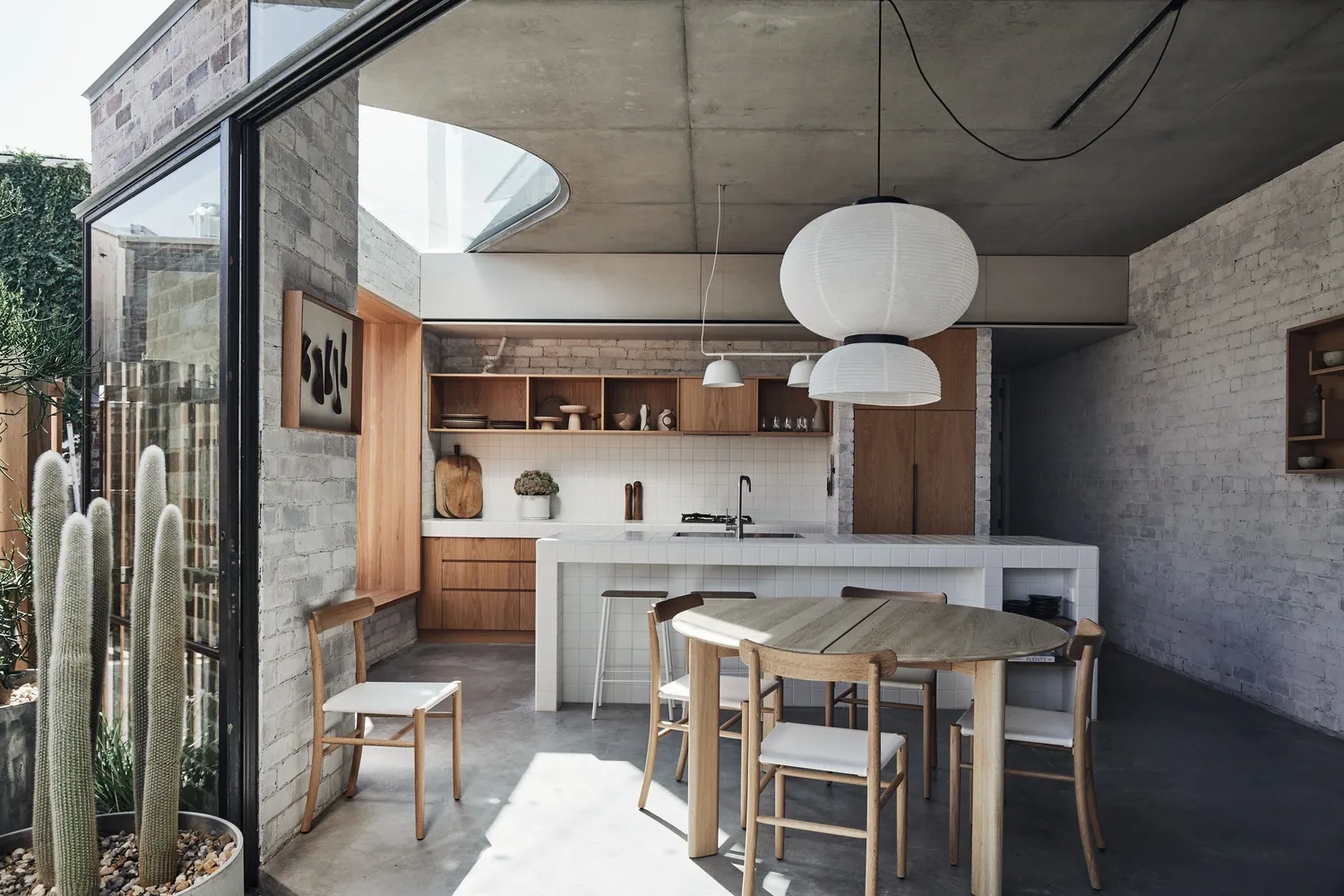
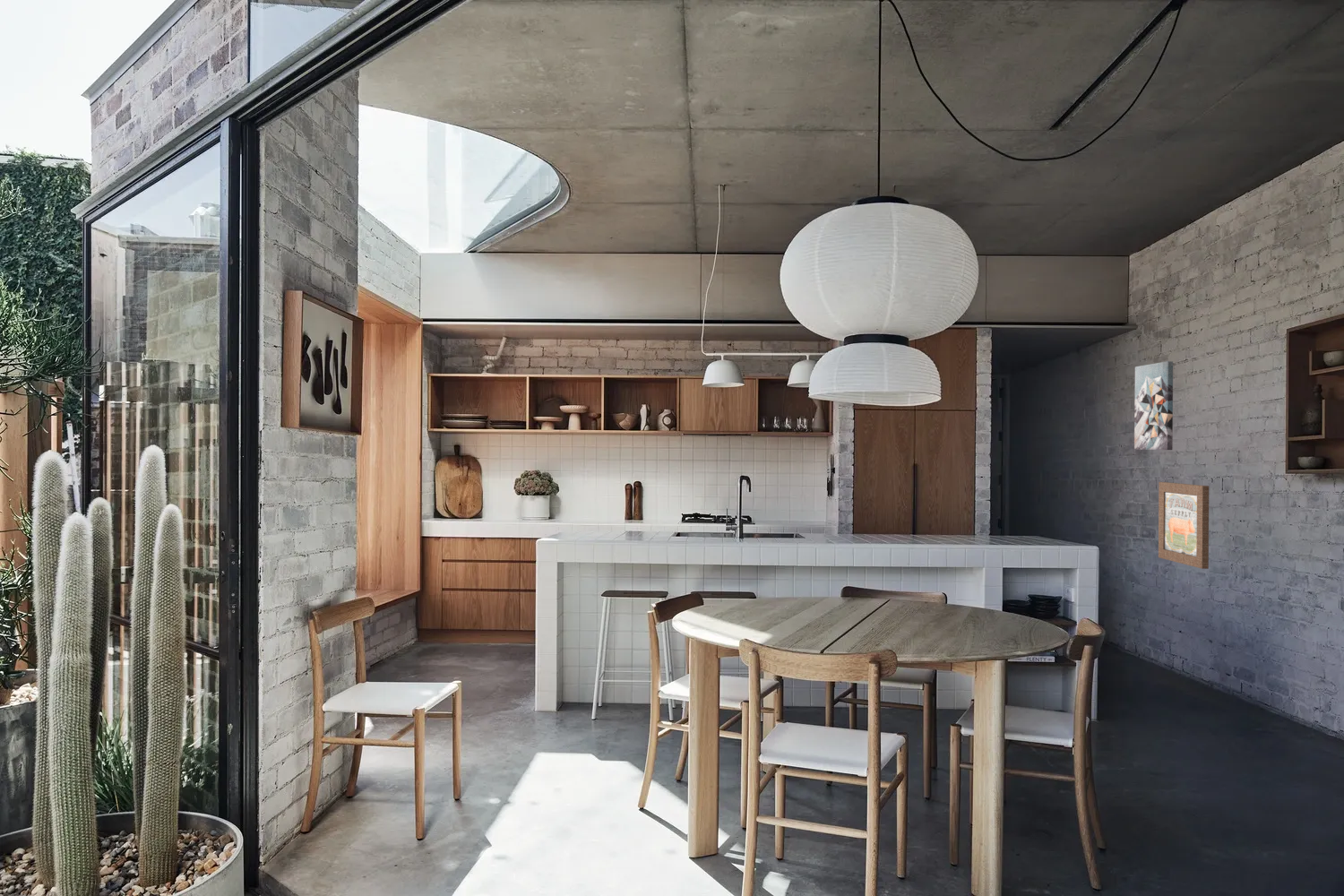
+ wall art [1133,360,1174,451]
+ wall art [1158,481,1210,570]
